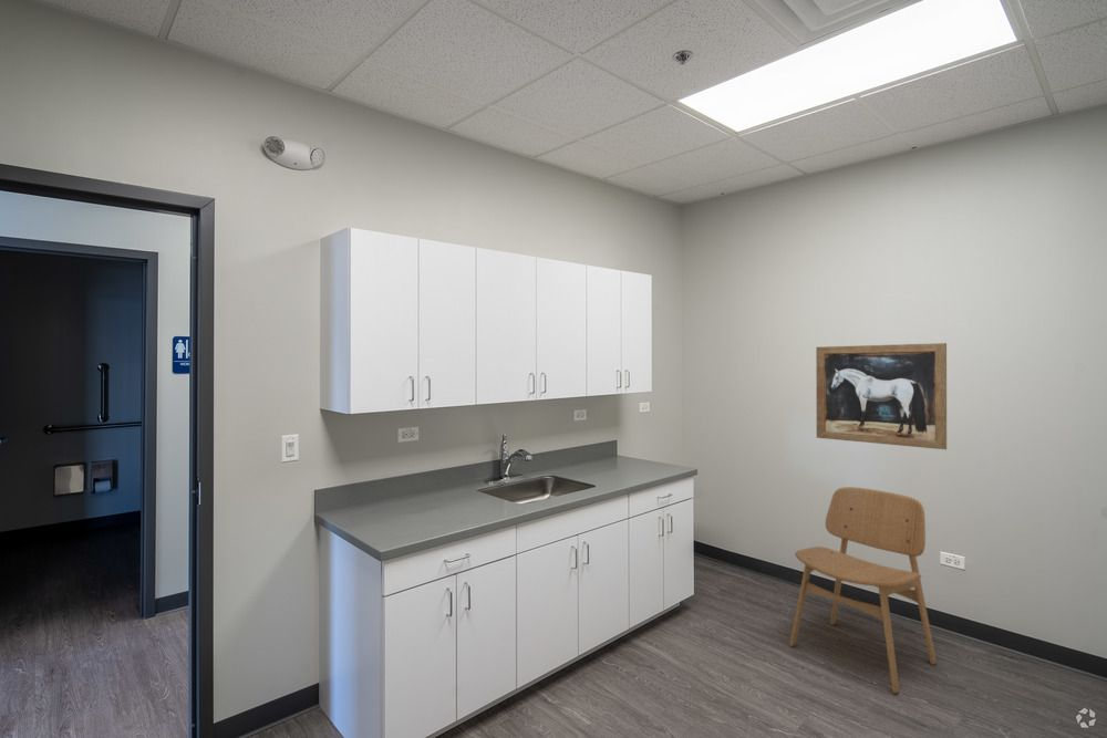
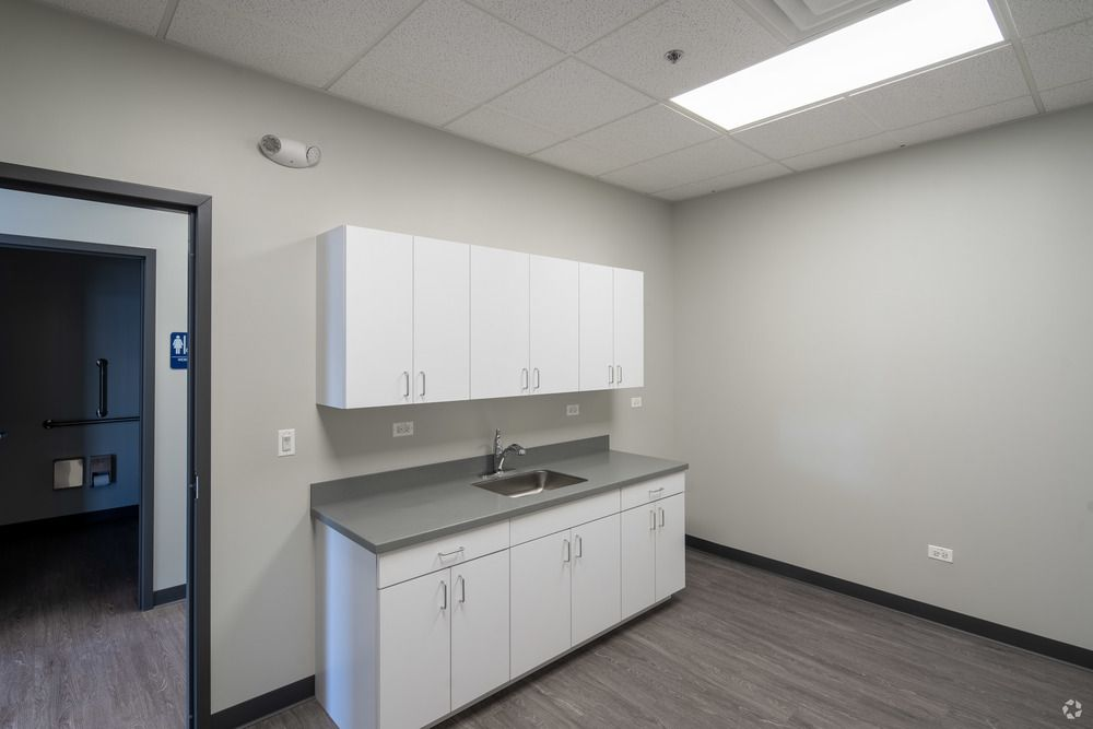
- wall art [815,342,948,450]
- dining chair [788,486,938,695]
